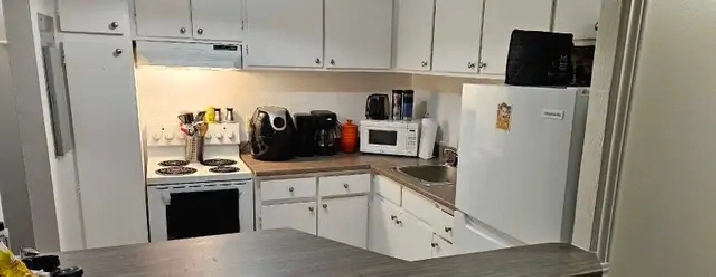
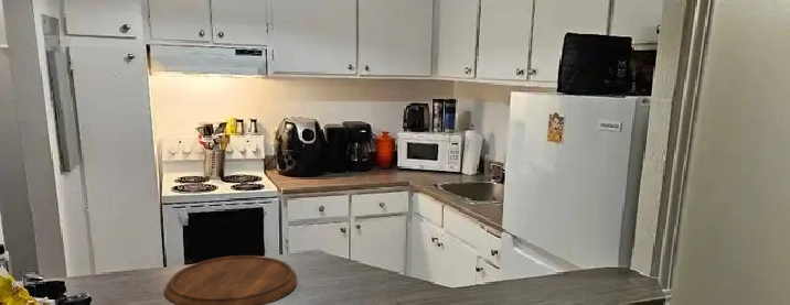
+ cutting board [163,254,298,305]
